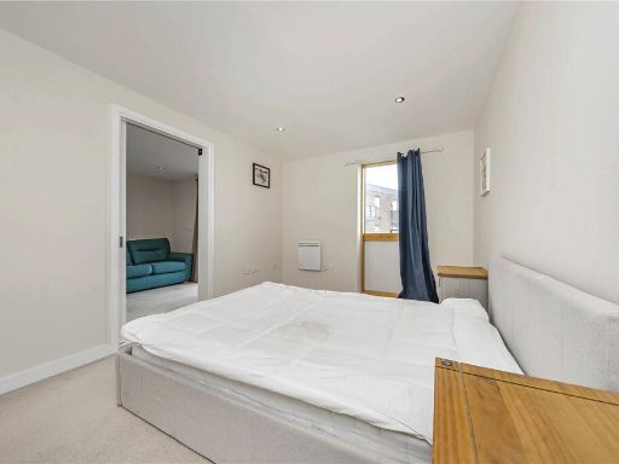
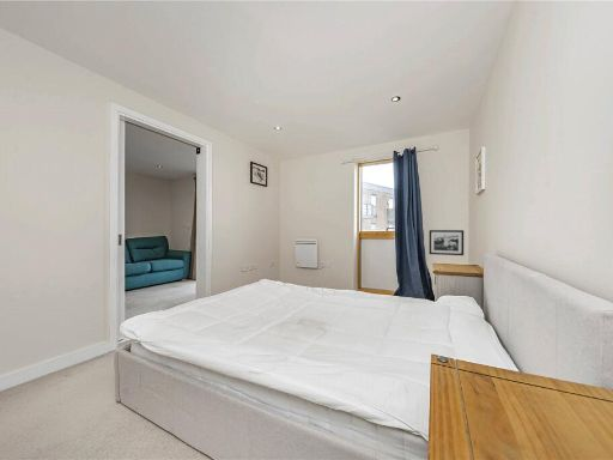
+ picture frame [429,229,465,256]
